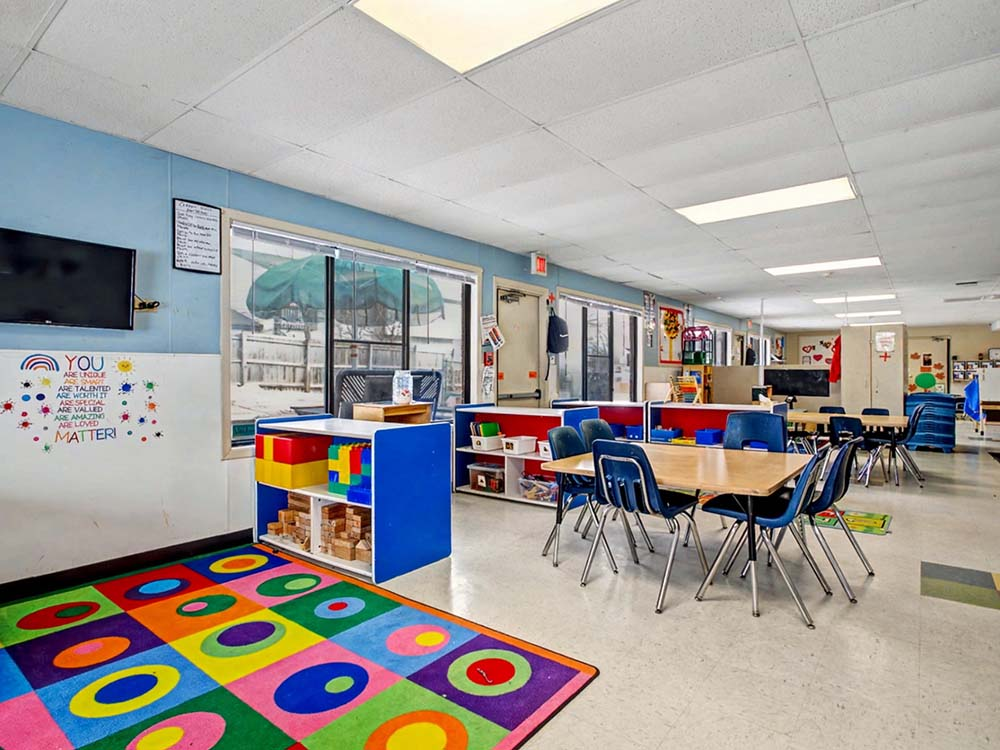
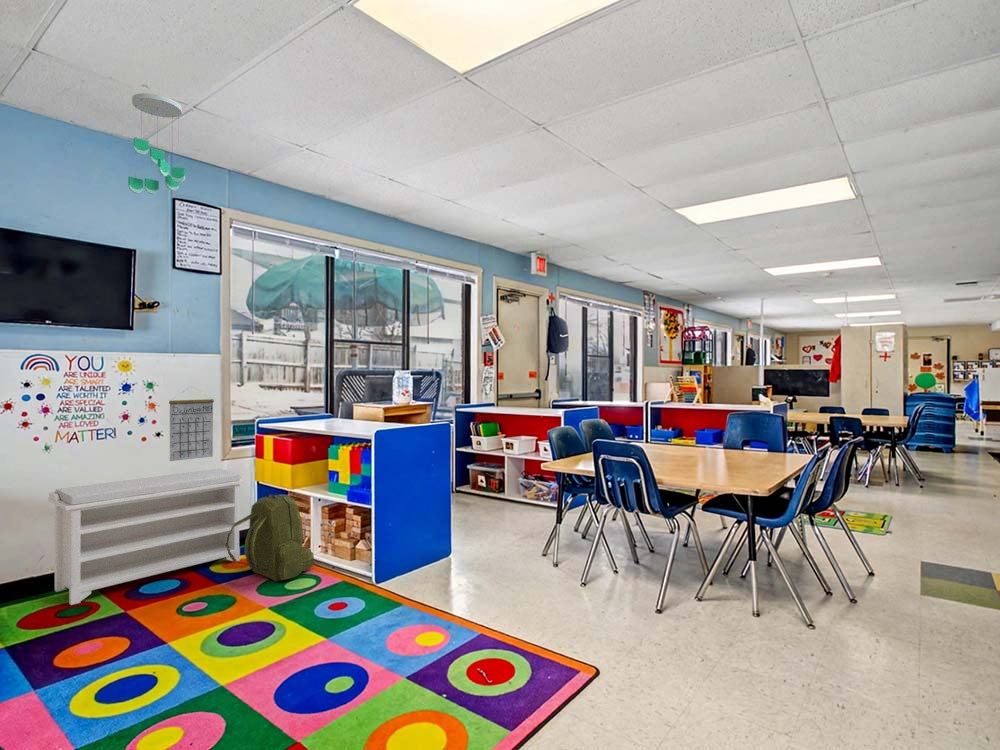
+ bench [47,468,247,606]
+ backpack [226,493,316,582]
+ calendar [168,386,215,462]
+ ceiling mobile [127,92,186,195]
